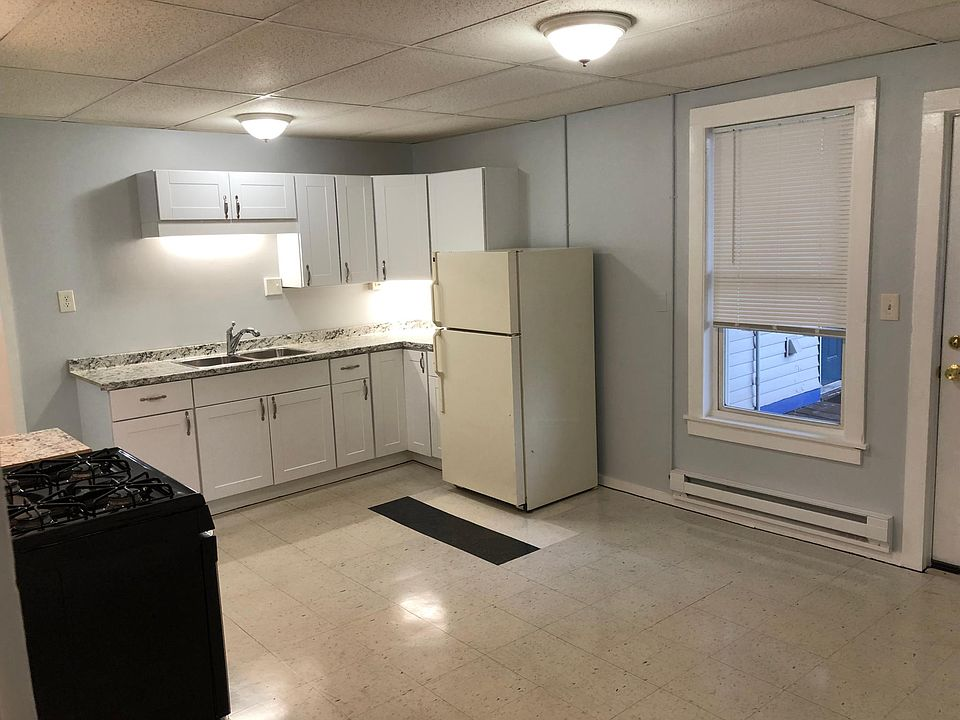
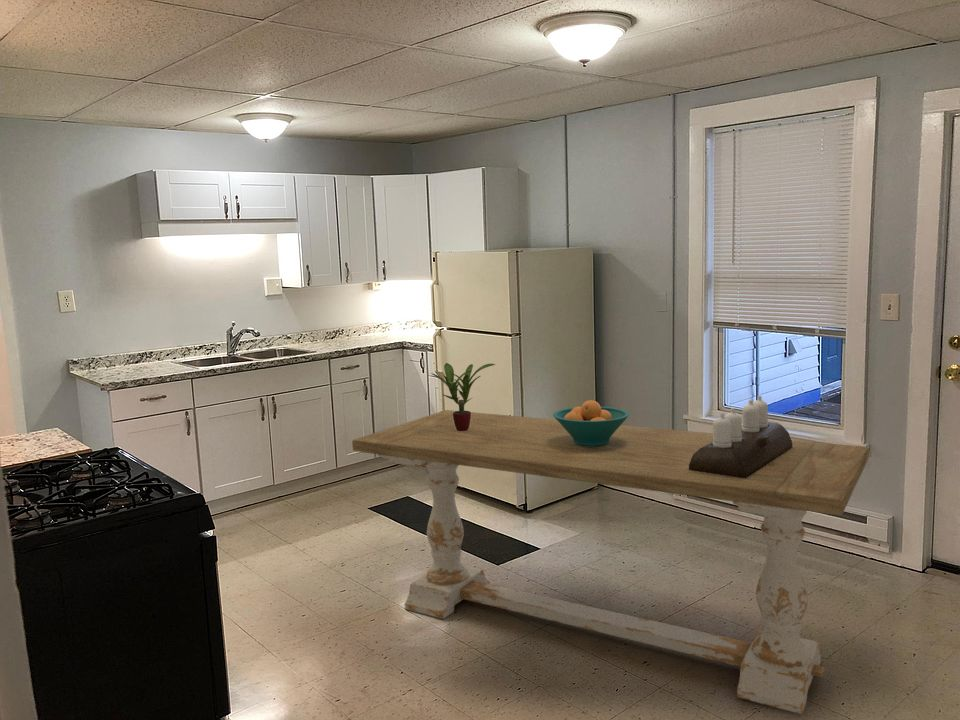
+ potted plant [430,362,497,431]
+ candle holder [689,394,793,479]
+ dining table [351,409,870,715]
+ fruit bowl [552,399,630,446]
